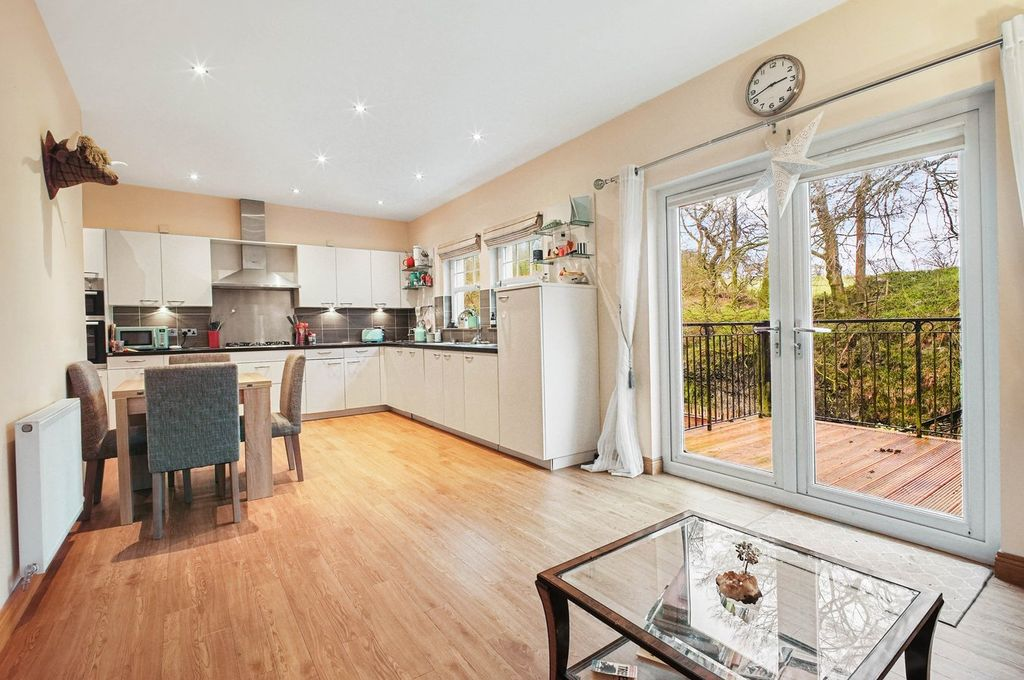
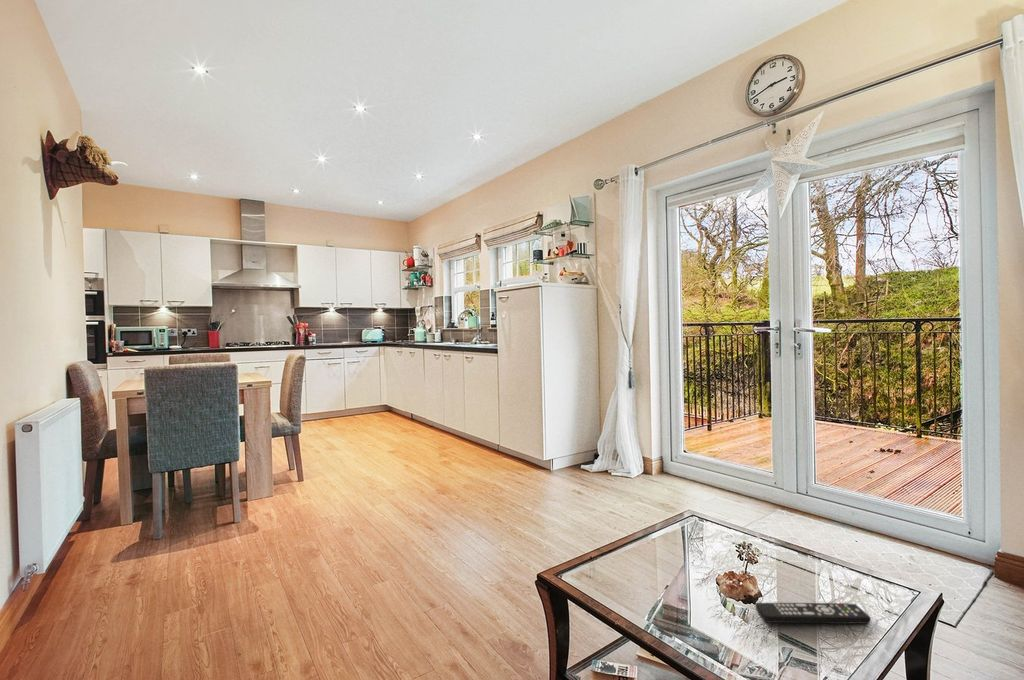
+ remote control [754,602,872,625]
